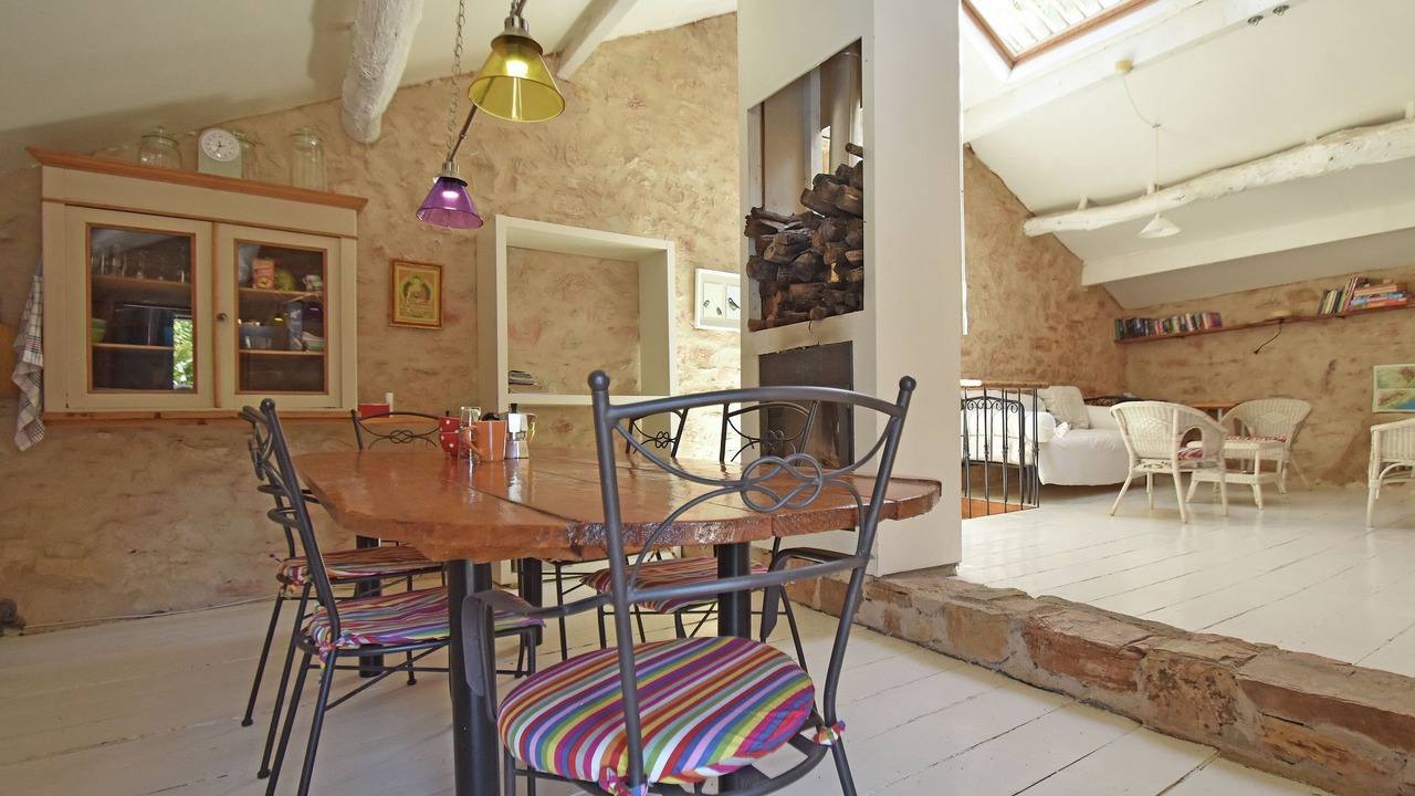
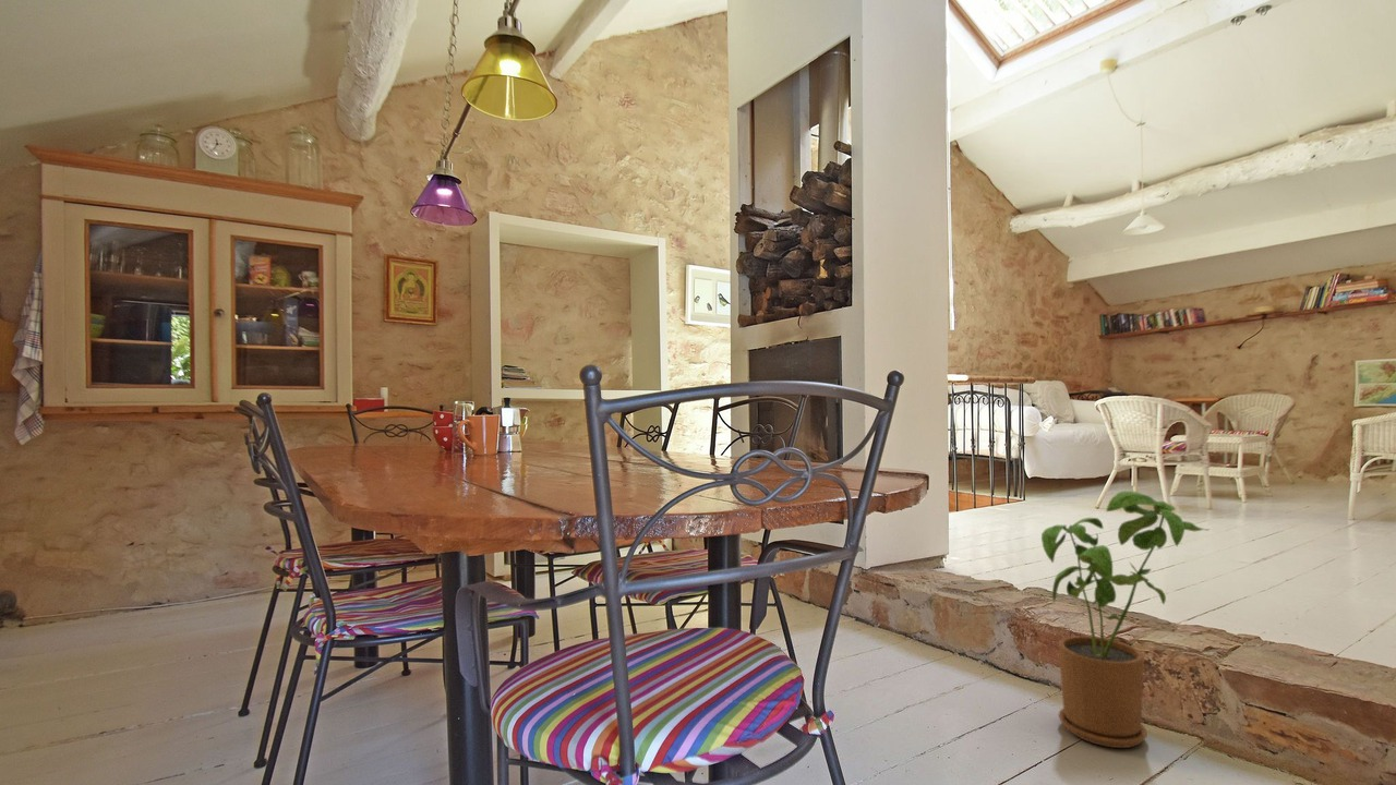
+ house plant [1040,490,1210,749]
